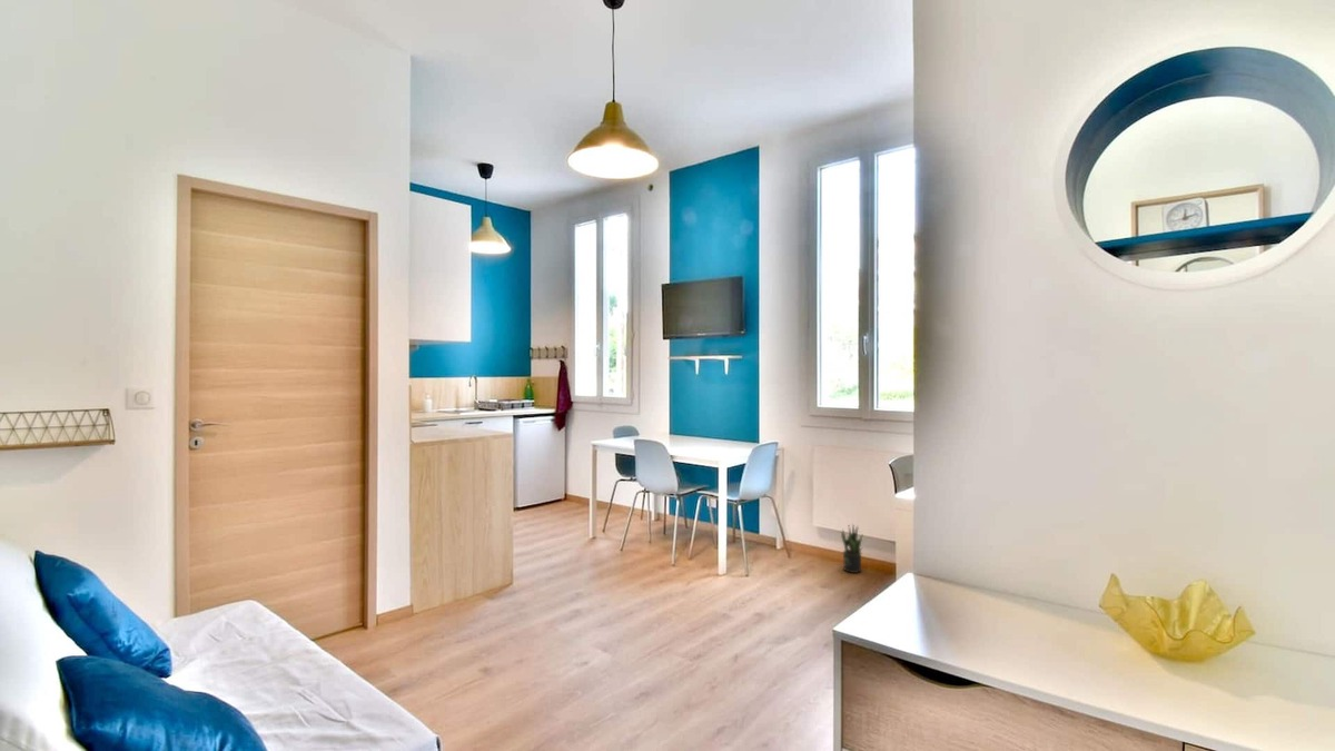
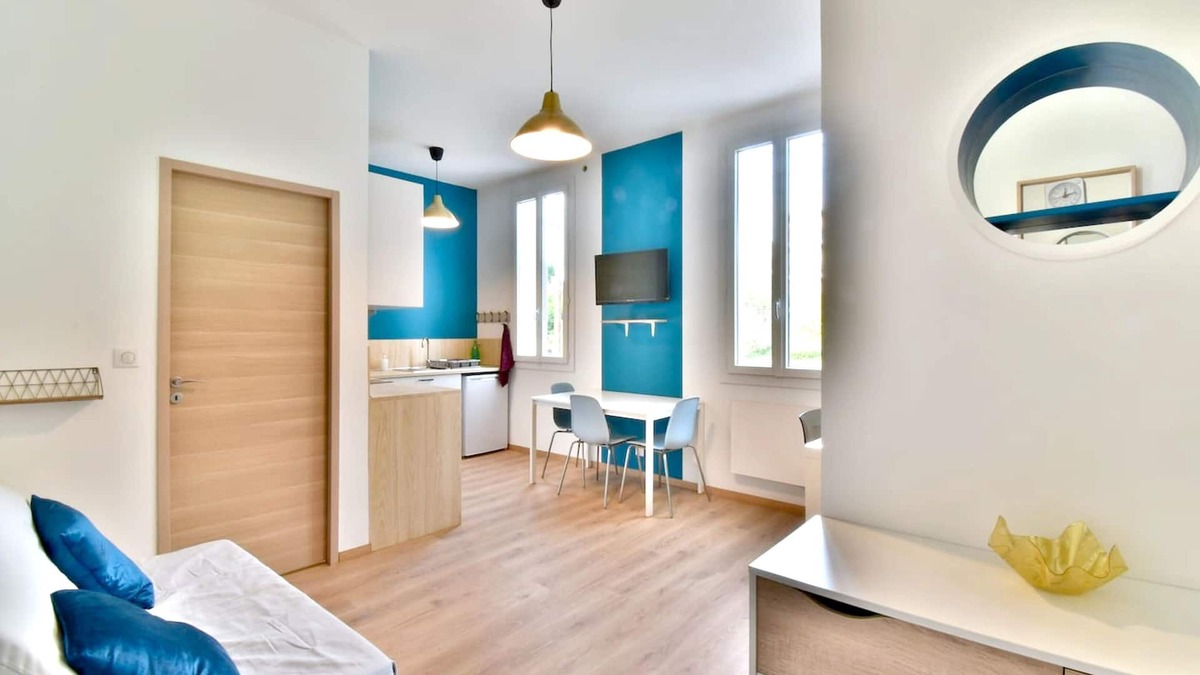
- potted plant [840,523,863,574]
